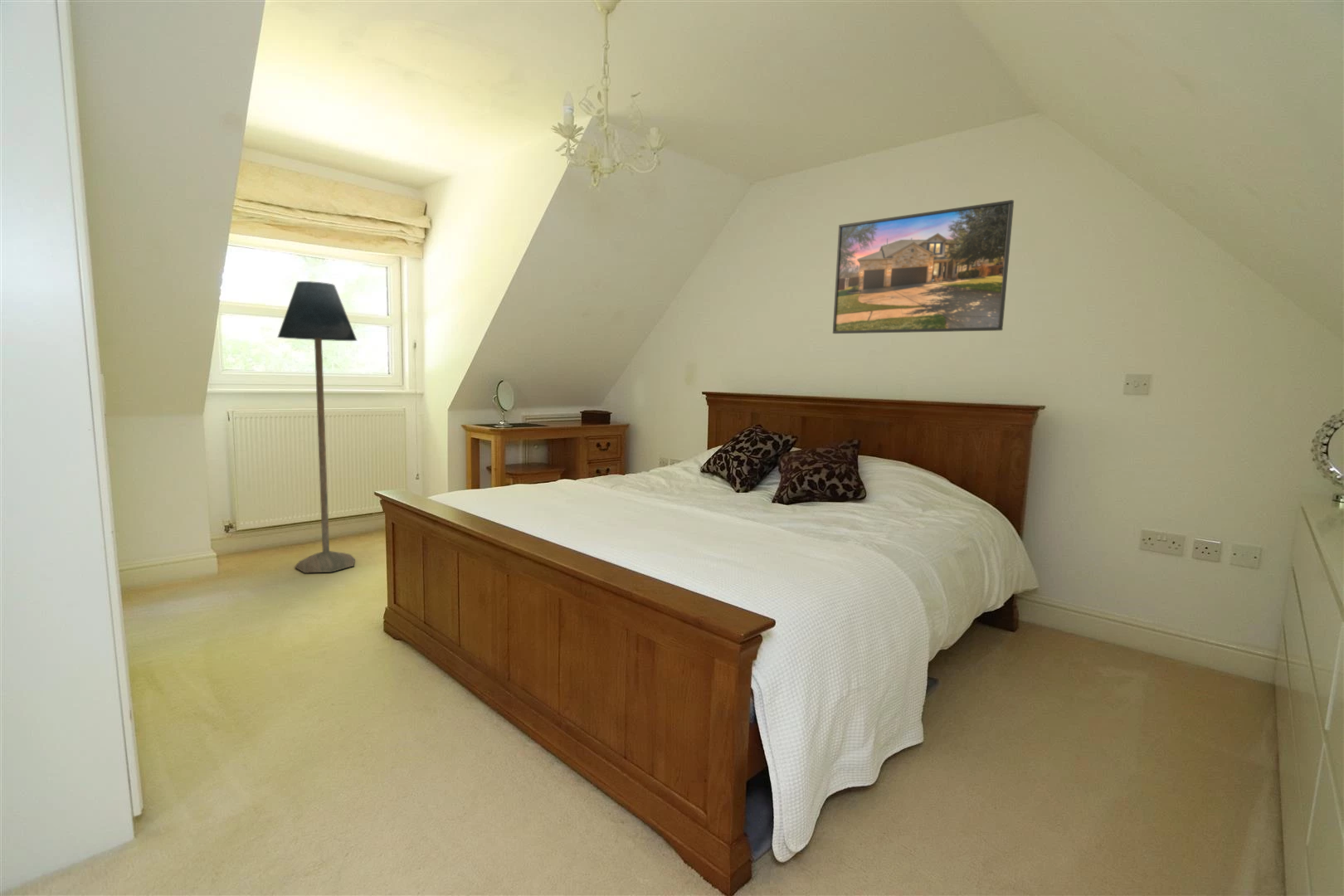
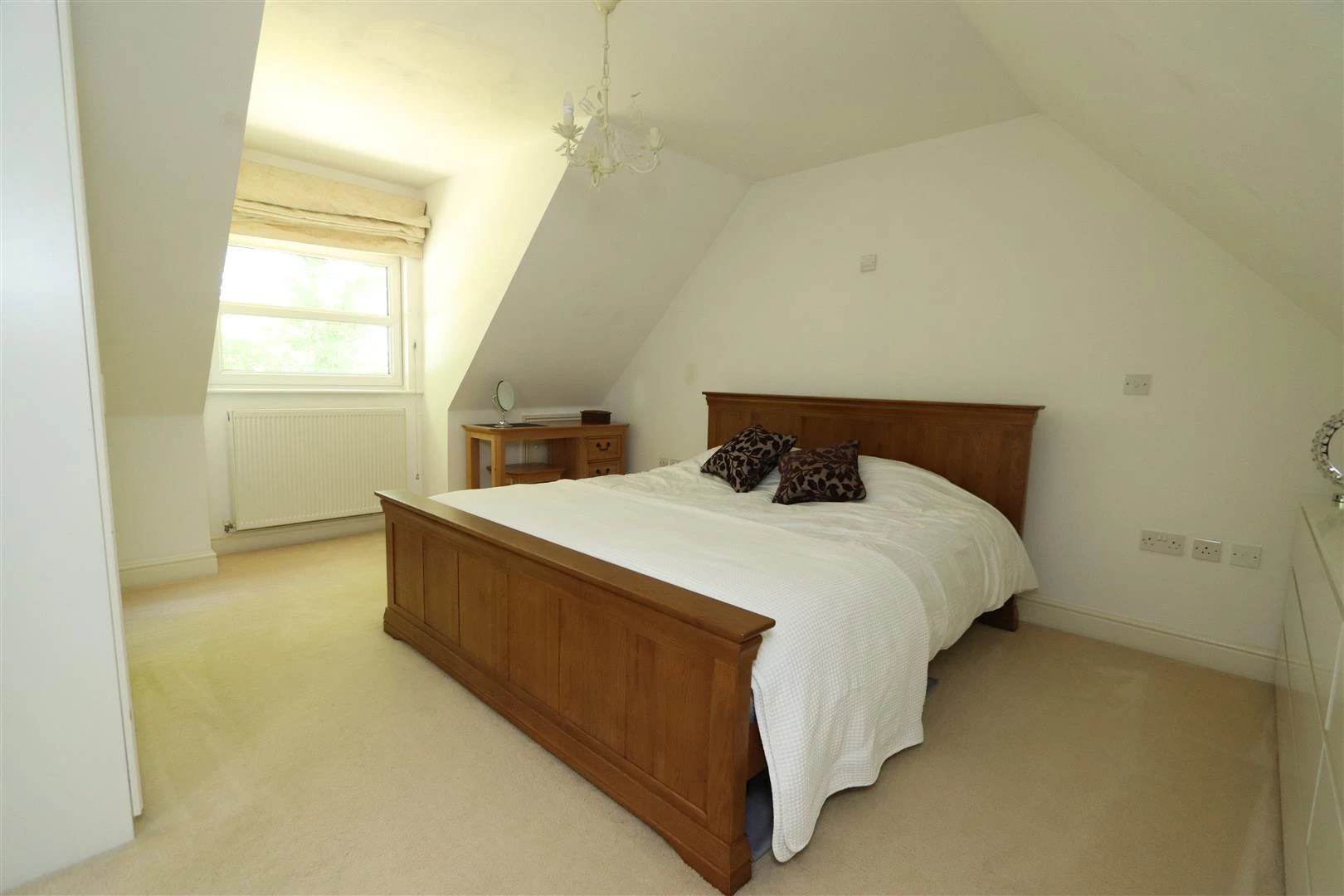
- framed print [832,199,1015,334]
- floor lamp [277,280,358,574]
